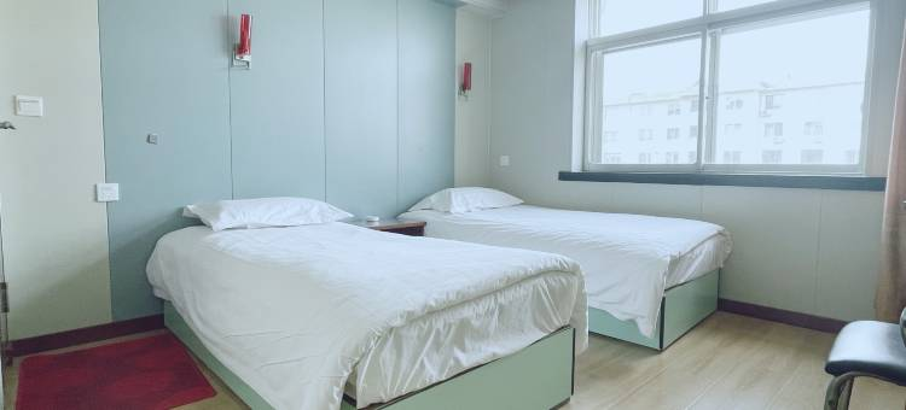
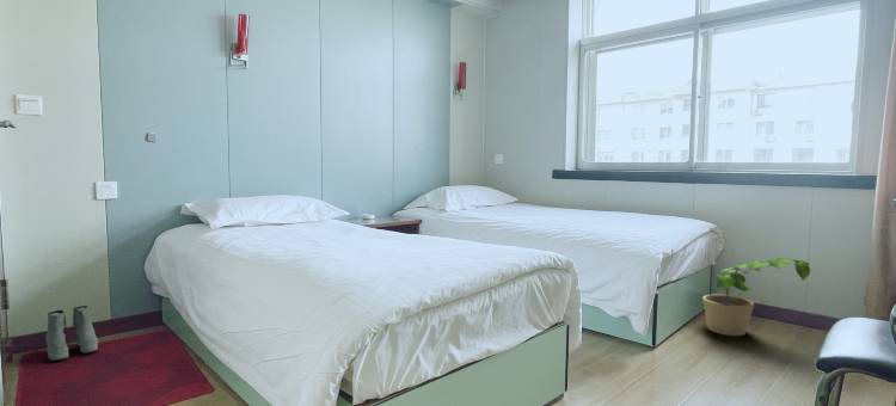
+ boots [45,304,99,362]
+ potted plant [701,257,811,337]
